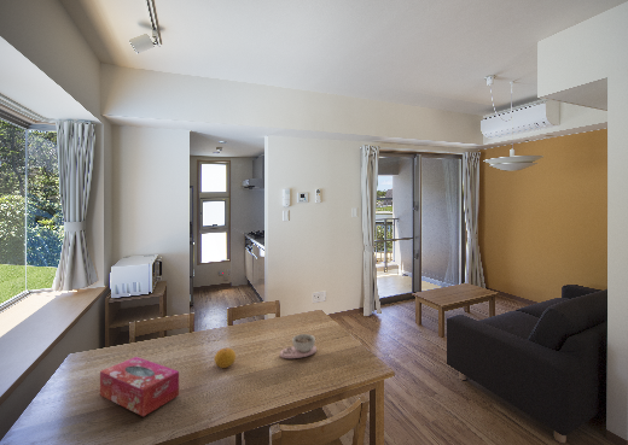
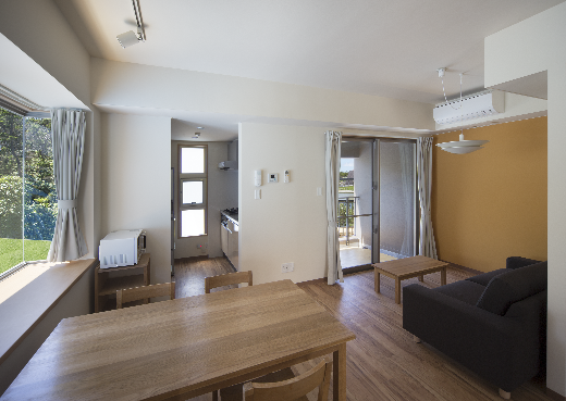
- fruit [214,347,237,369]
- bowl [279,333,318,359]
- tissue box [99,356,180,417]
